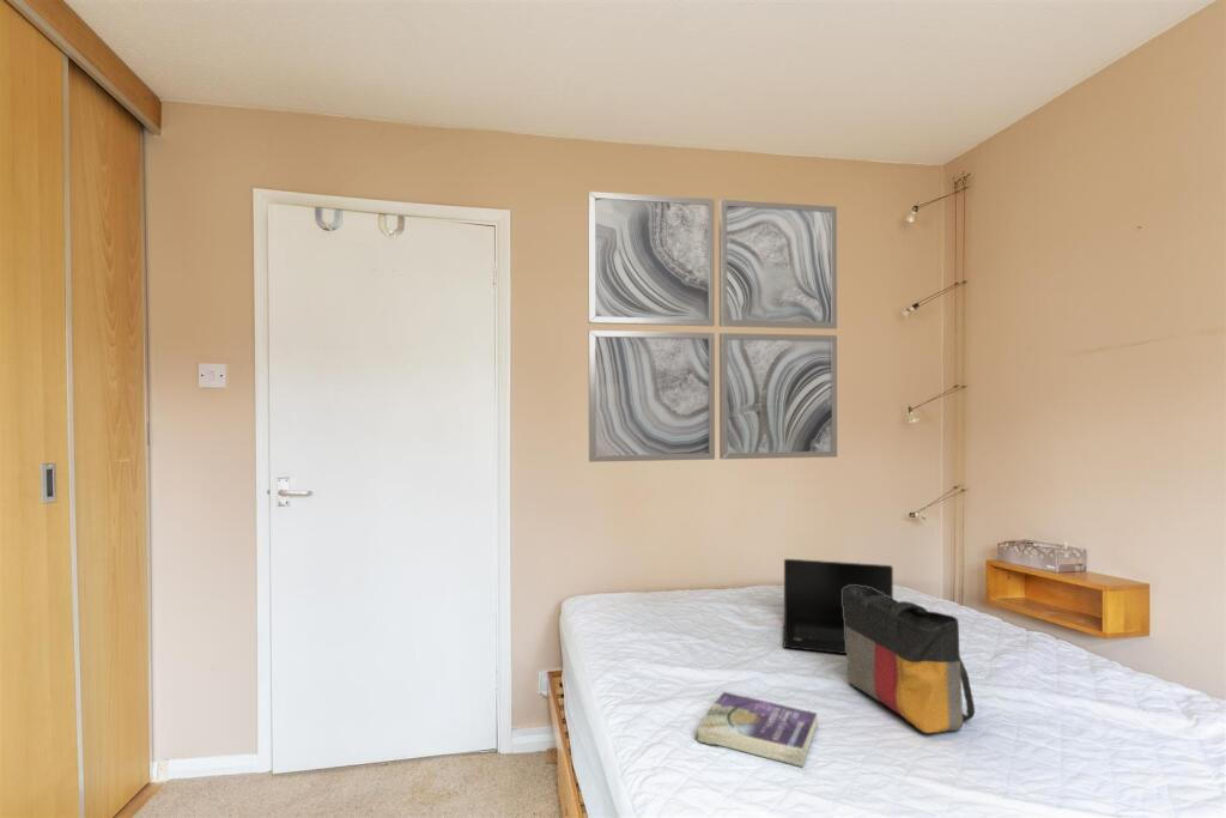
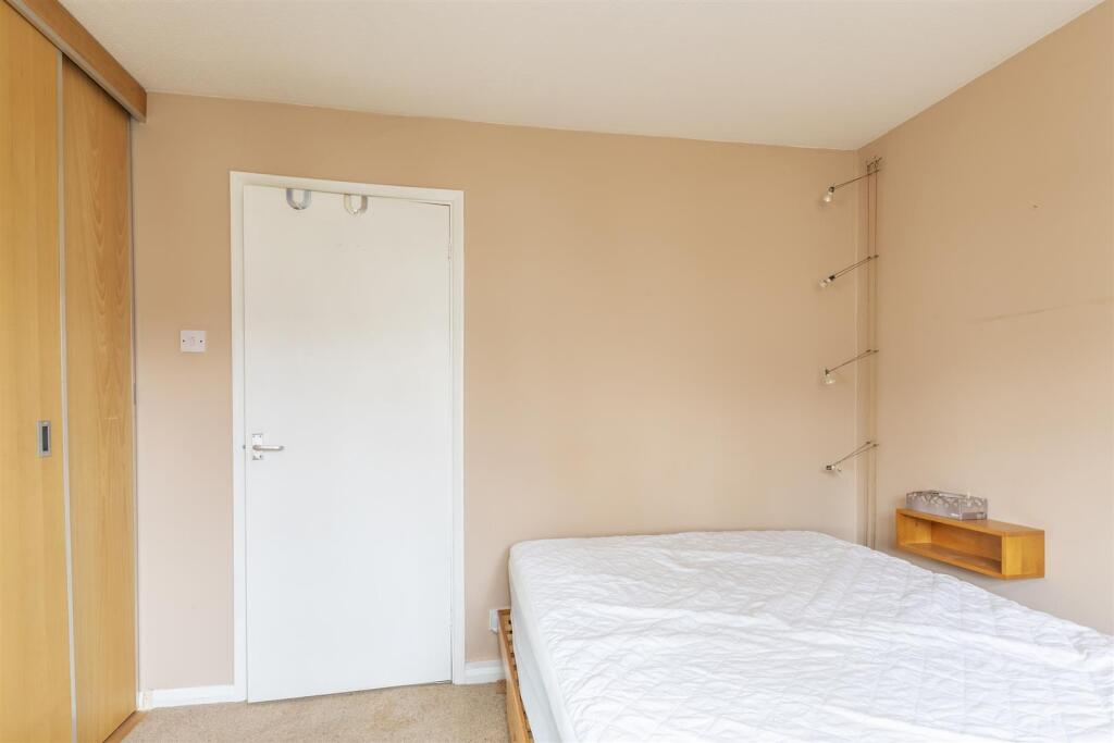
- laptop [782,558,894,655]
- tote bag [843,586,976,734]
- wall art [587,190,838,463]
- book [693,691,819,768]
